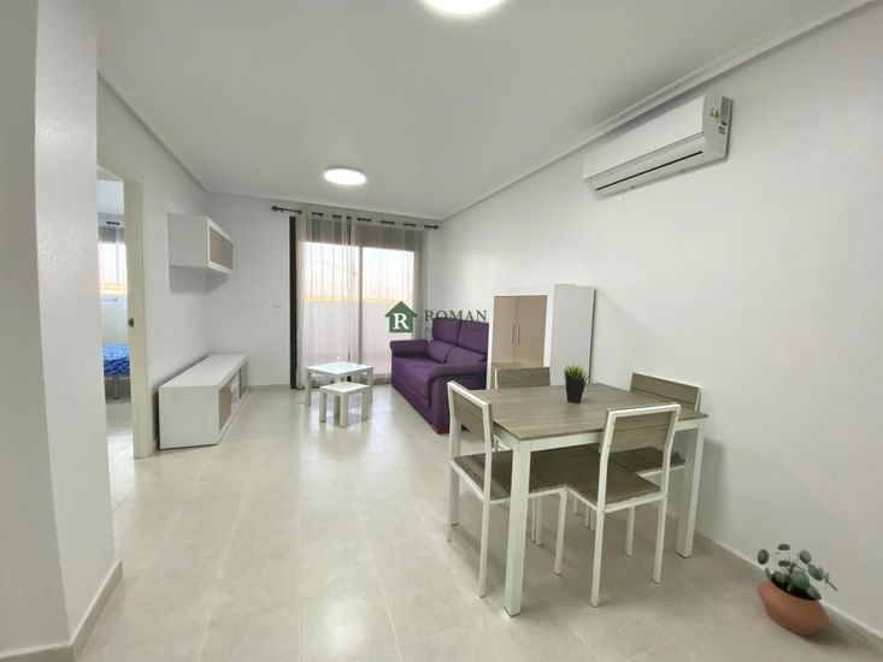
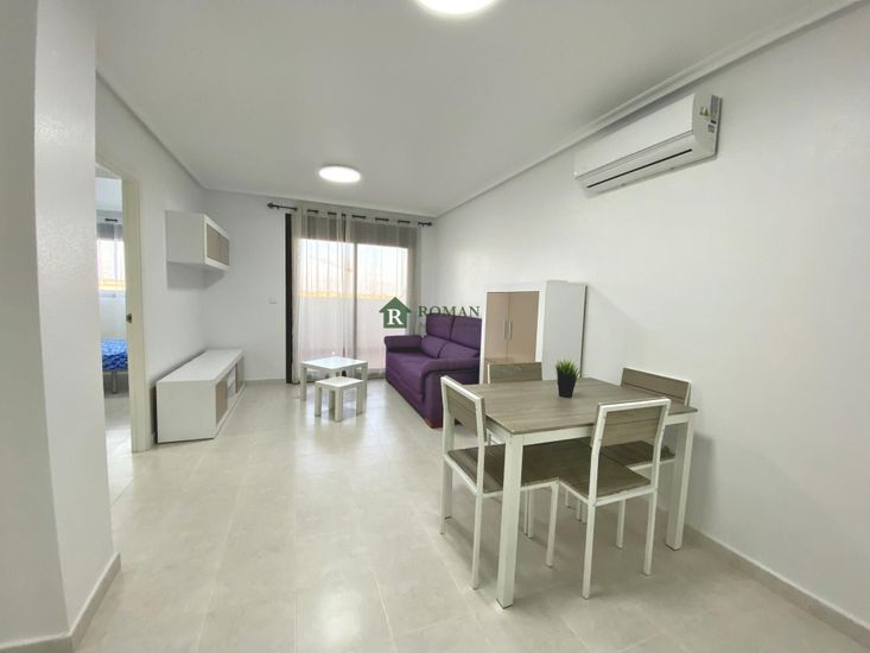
- potted plant [755,543,838,637]
